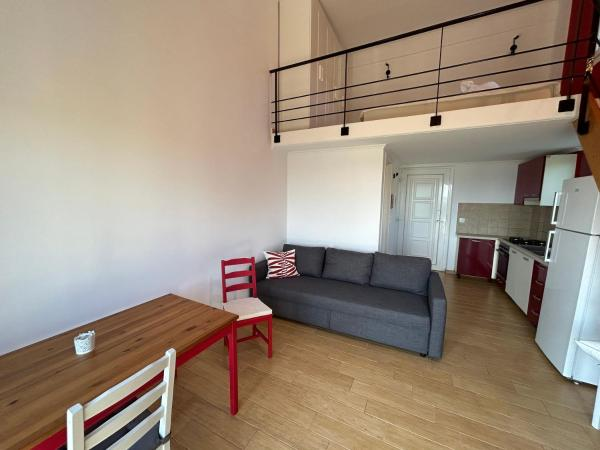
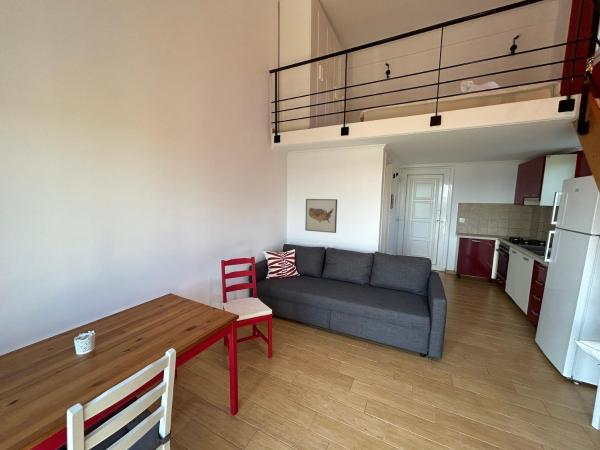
+ wall art [304,198,338,234]
